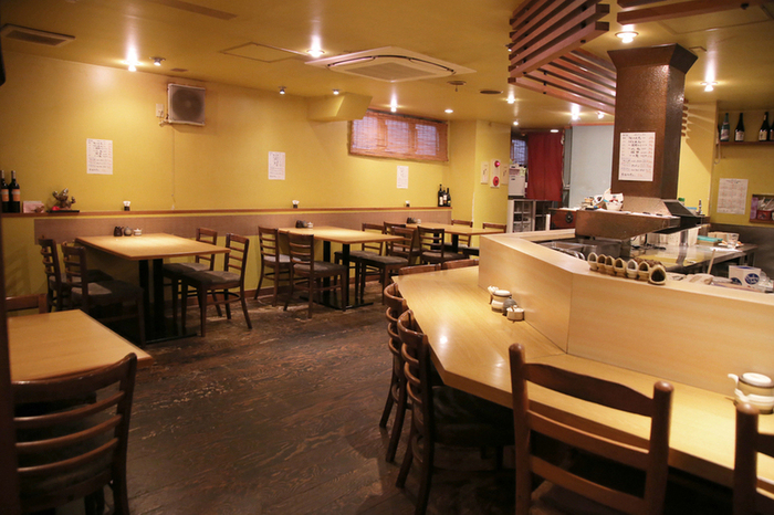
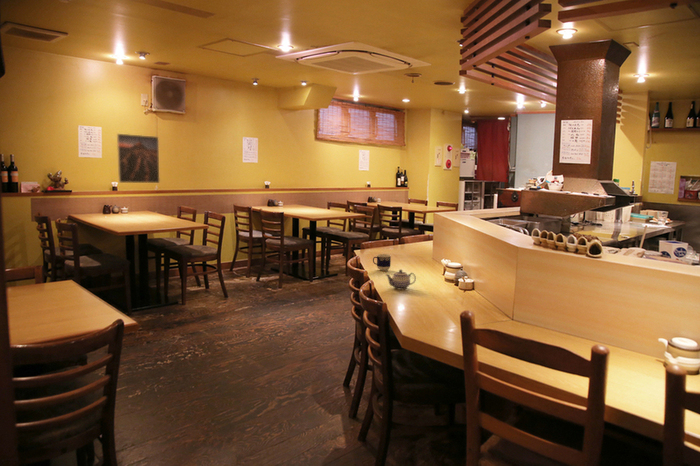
+ cup [372,253,392,272]
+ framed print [116,133,161,184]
+ teapot [385,269,417,291]
